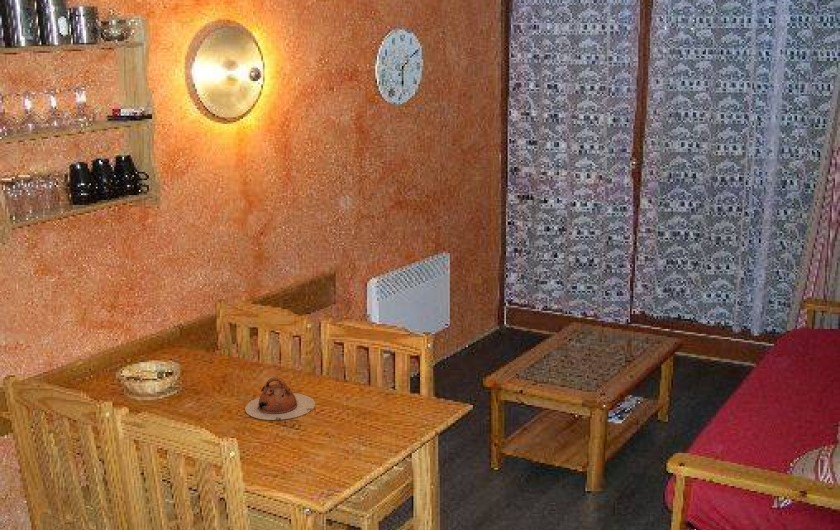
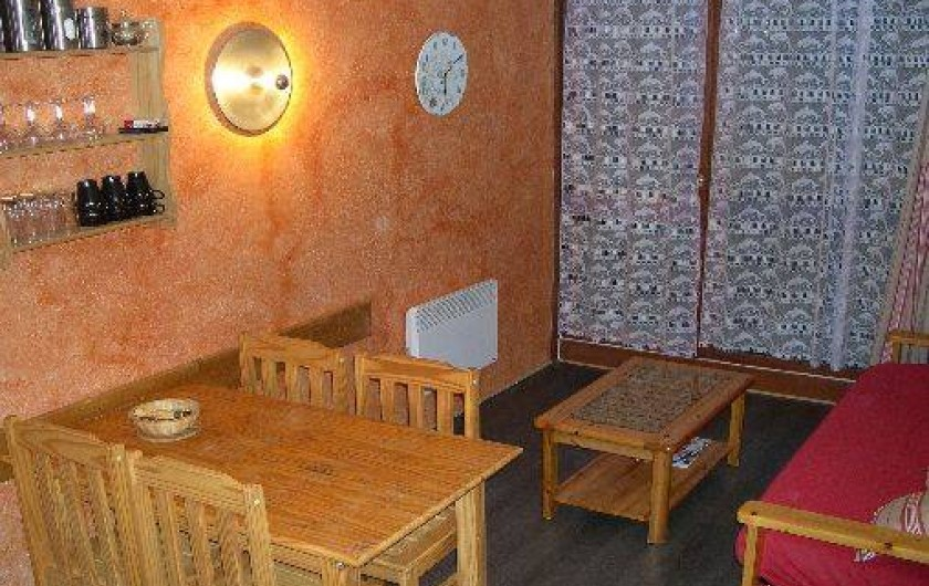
- teapot [244,376,316,421]
